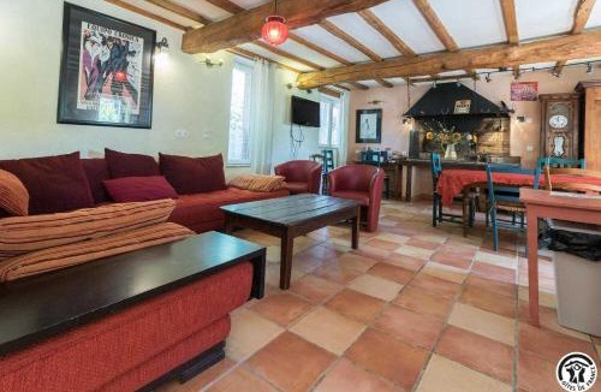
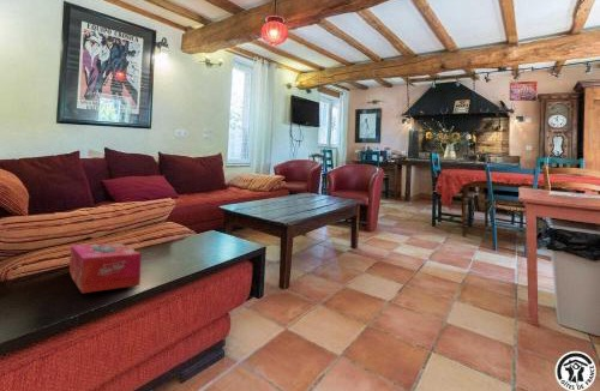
+ tissue box [68,242,143,294]
